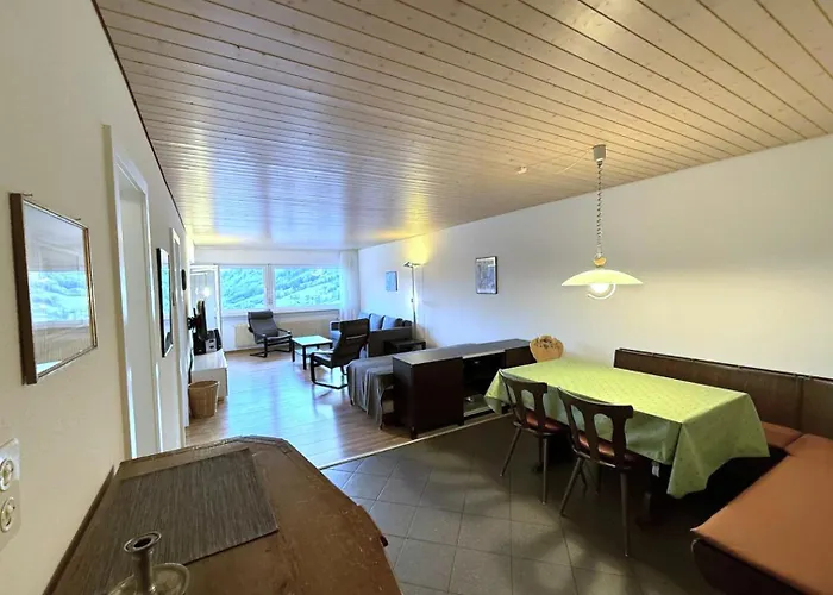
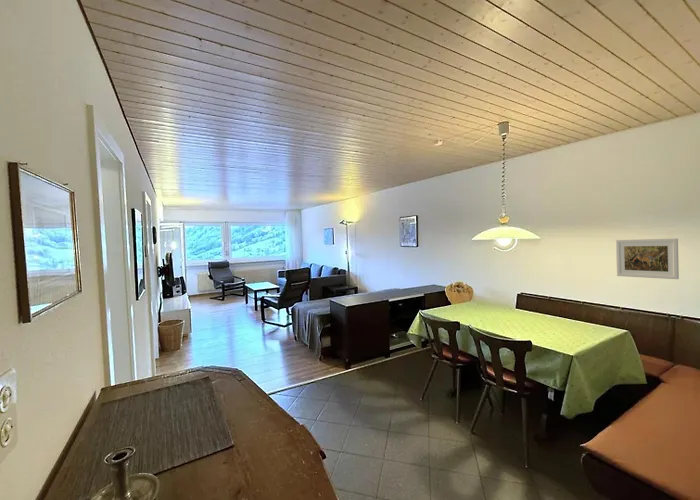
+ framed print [615,237,680,280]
